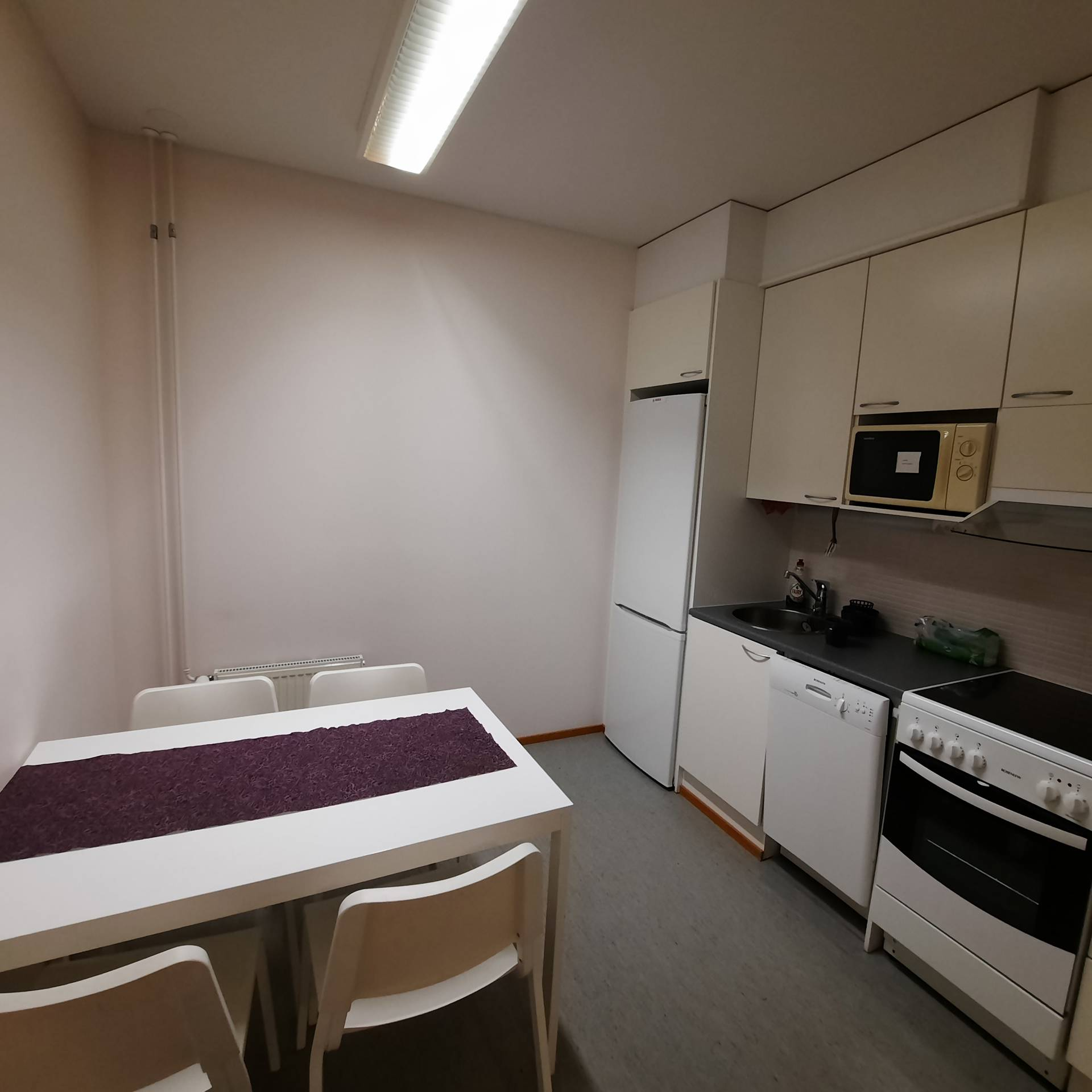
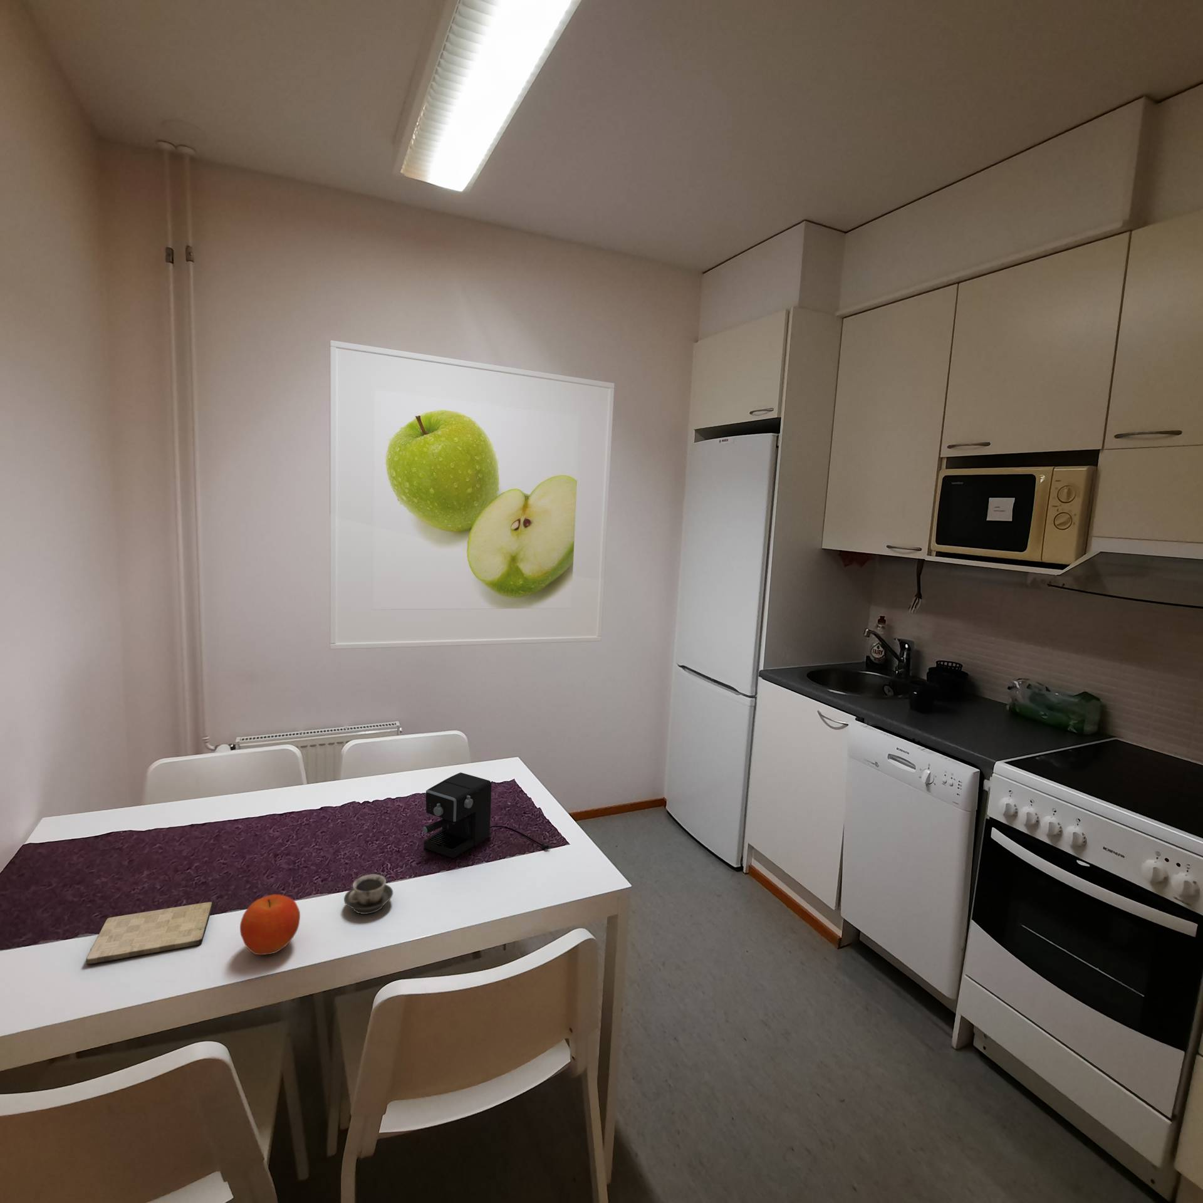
+ cup [344,874,393,914]
+ cutting board [86,901,213,965]
+ coffee maker [422,772,551,858]
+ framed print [329,339,616,650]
+ fruit [239,893,301,955]
